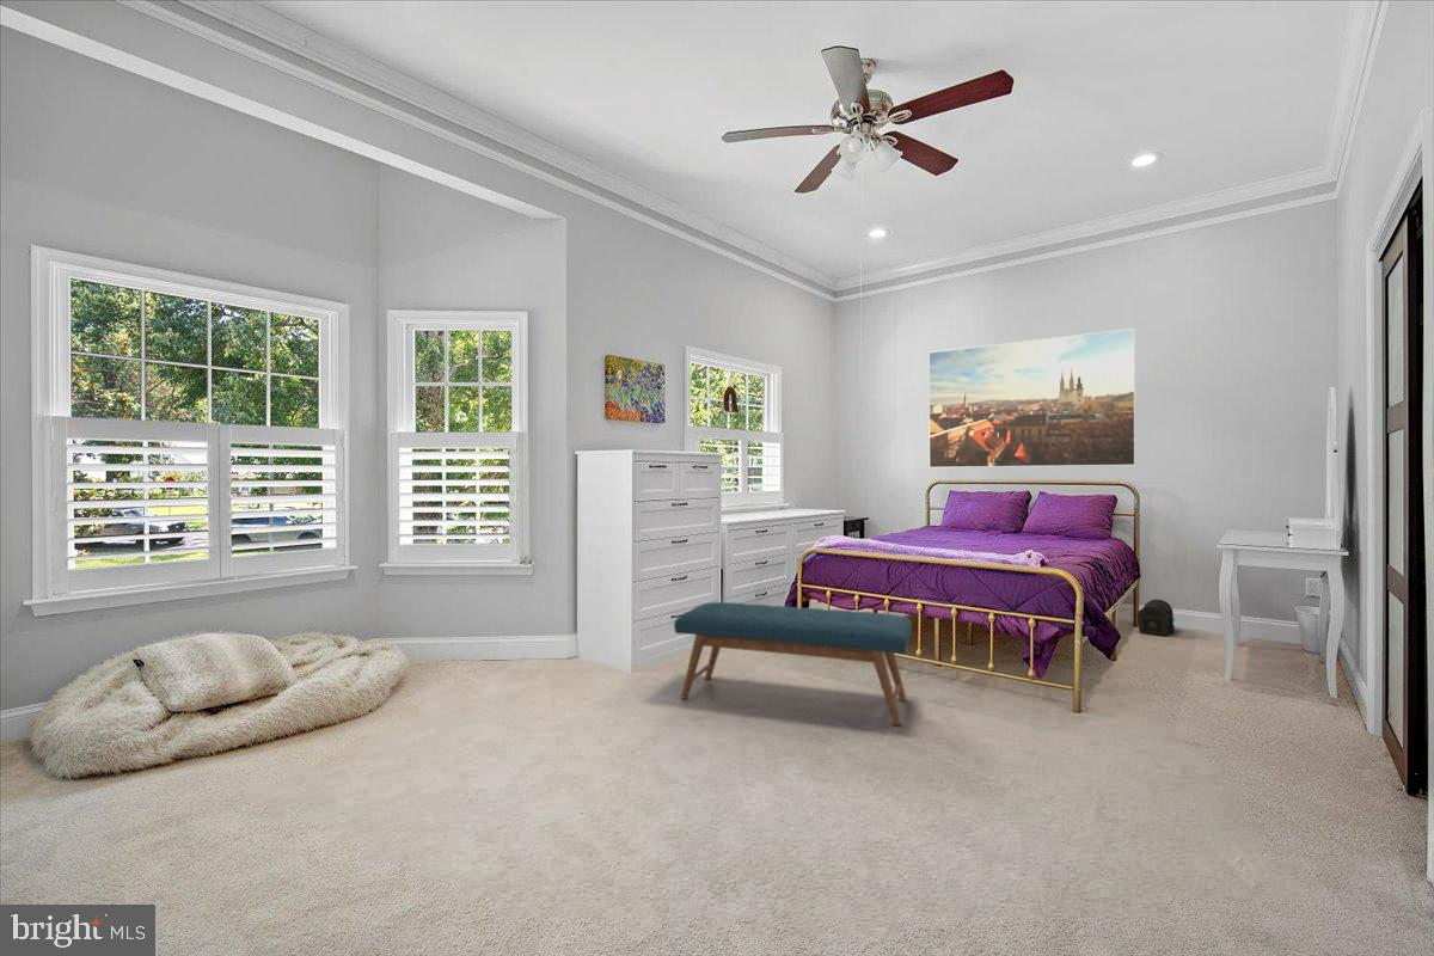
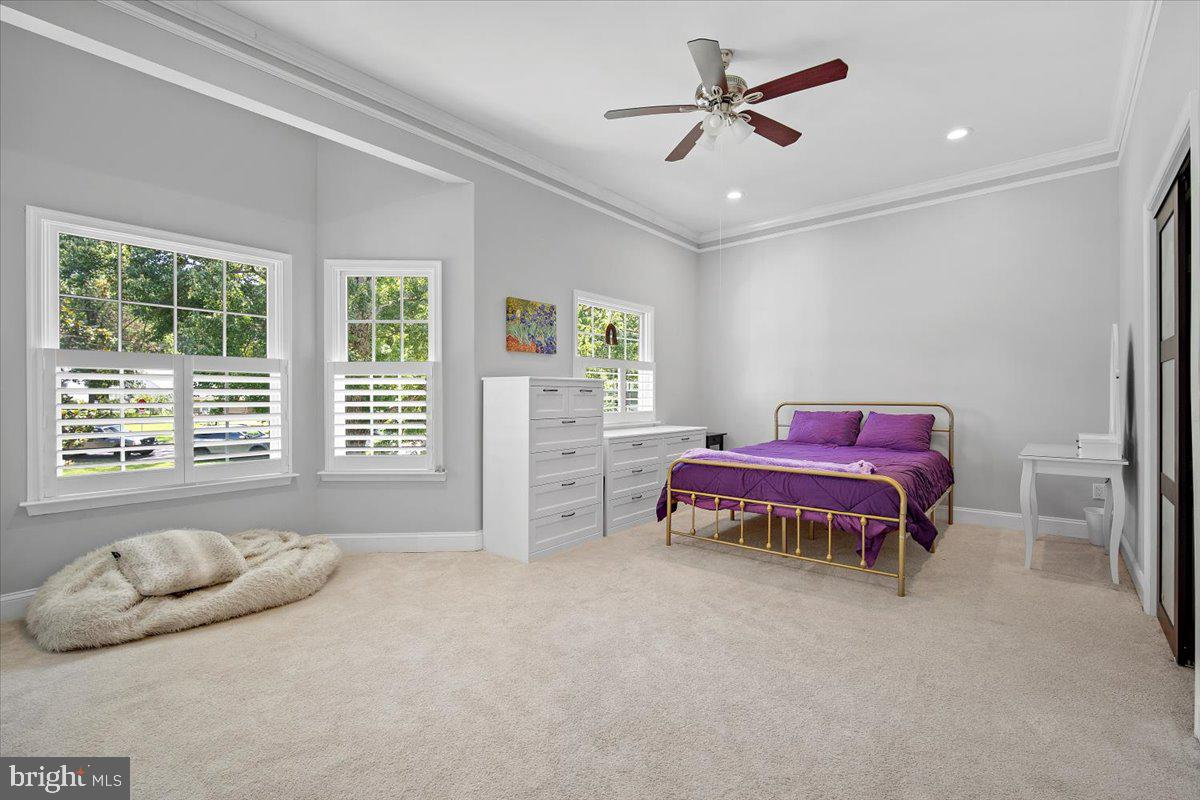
- bench [673,601,913,727]
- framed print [927,327,1136,468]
- treasure chest [1135,599,1176,637]
